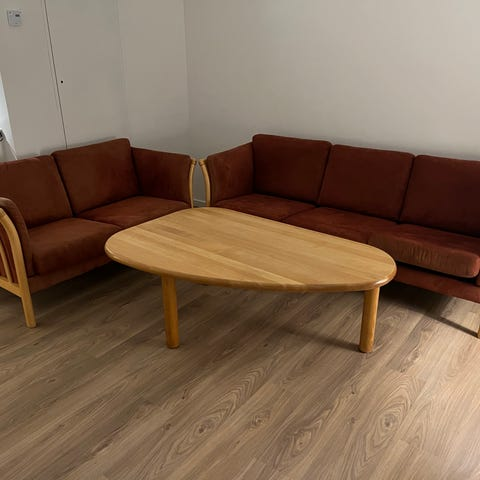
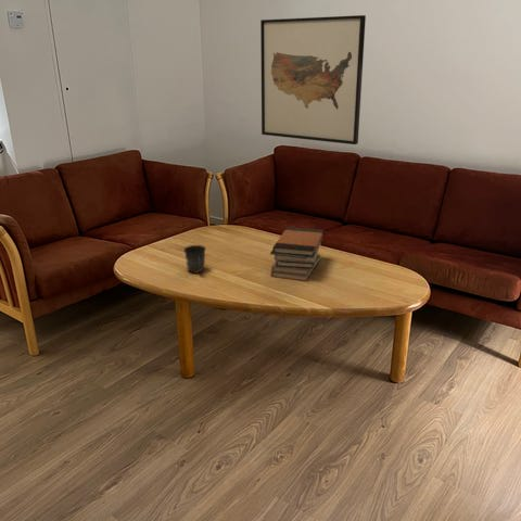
+ mug [182,244,207,274]
+ book stack [269,226,325,282]
+ wall art [259,14,367,145]
